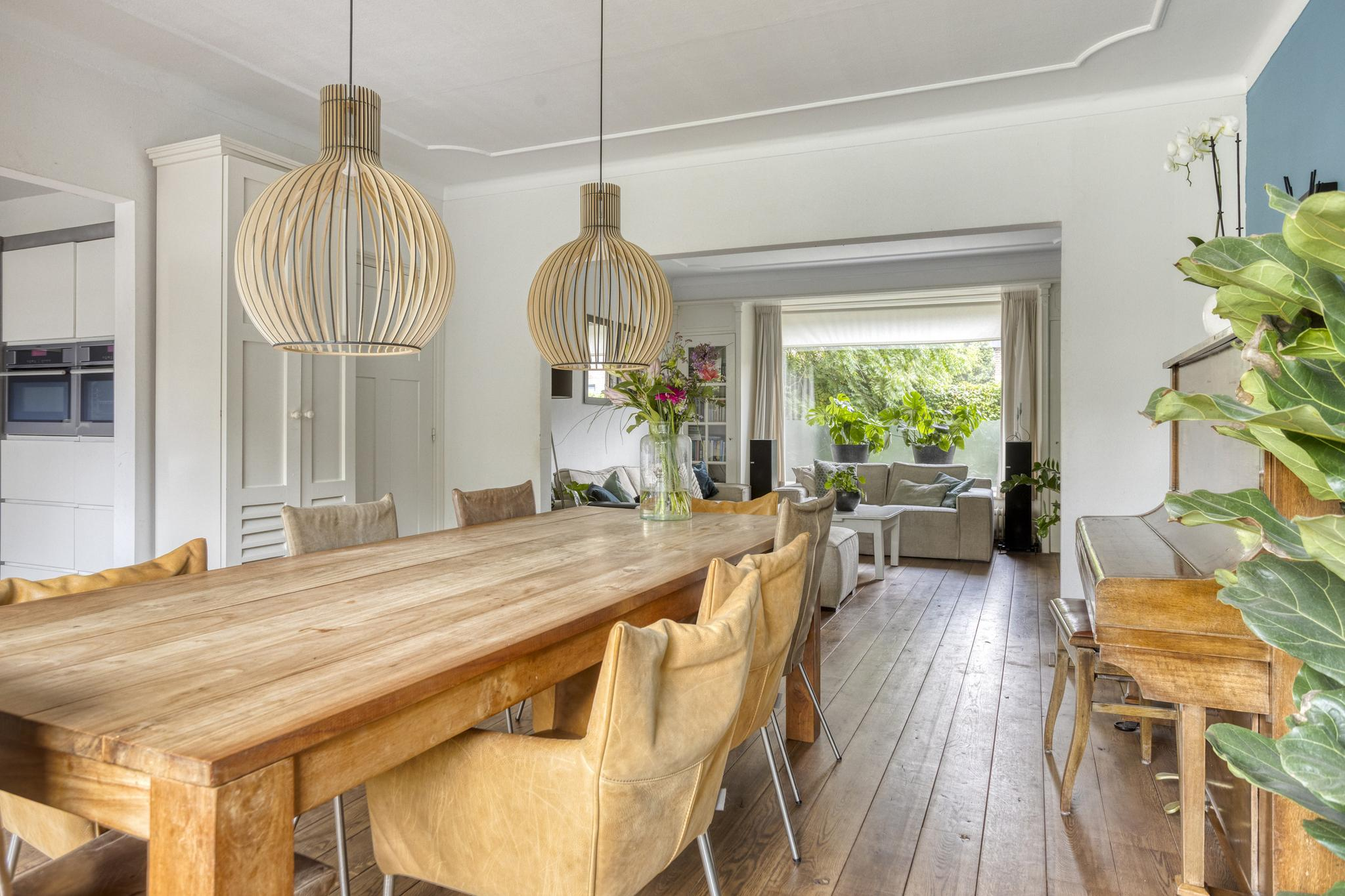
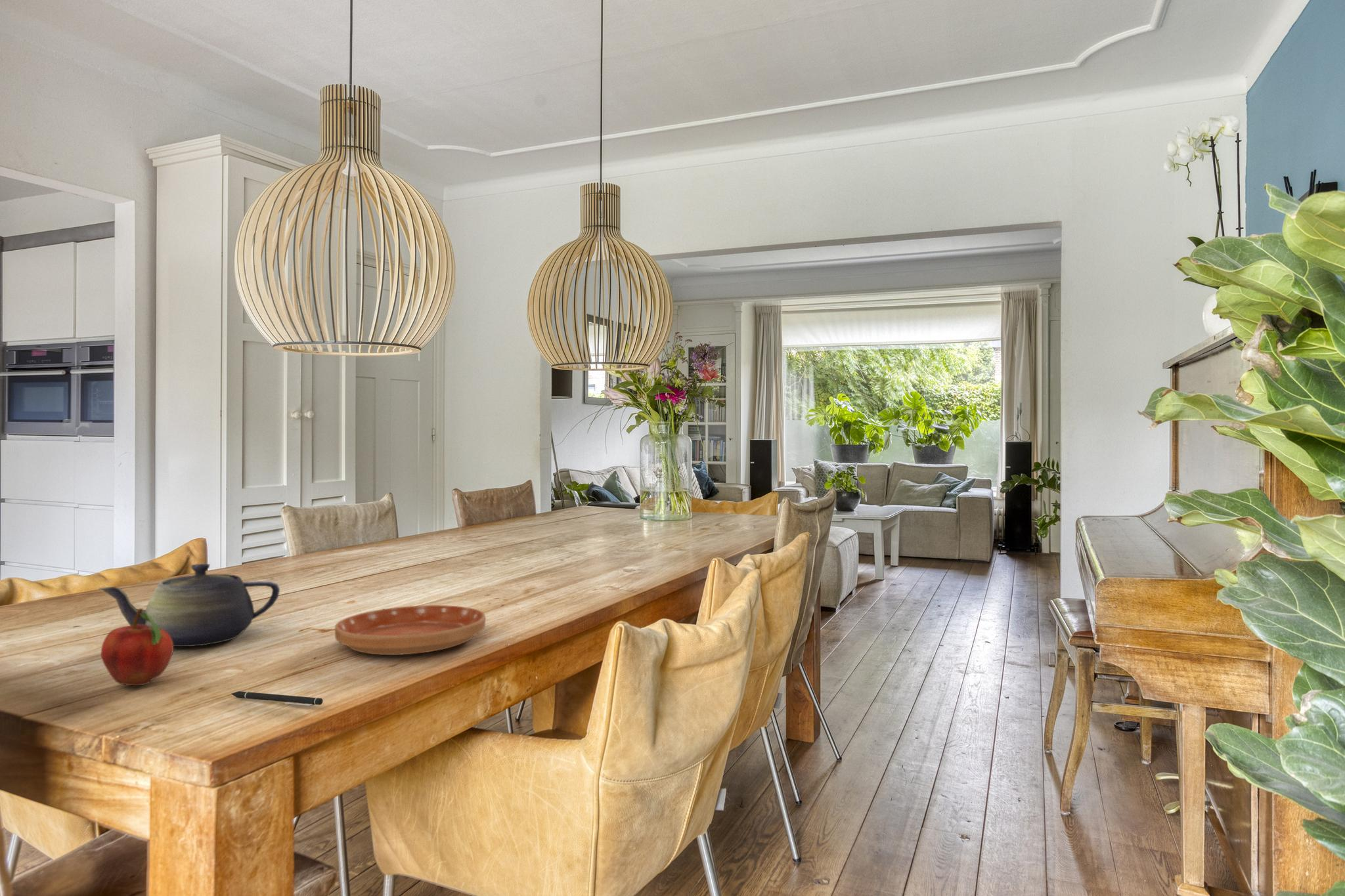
+ fruit [100,608,174,686]
+ saucer [334,605,486,656]
+ teapot [98,563,280,647]
+ pen [231,691,323,707]
